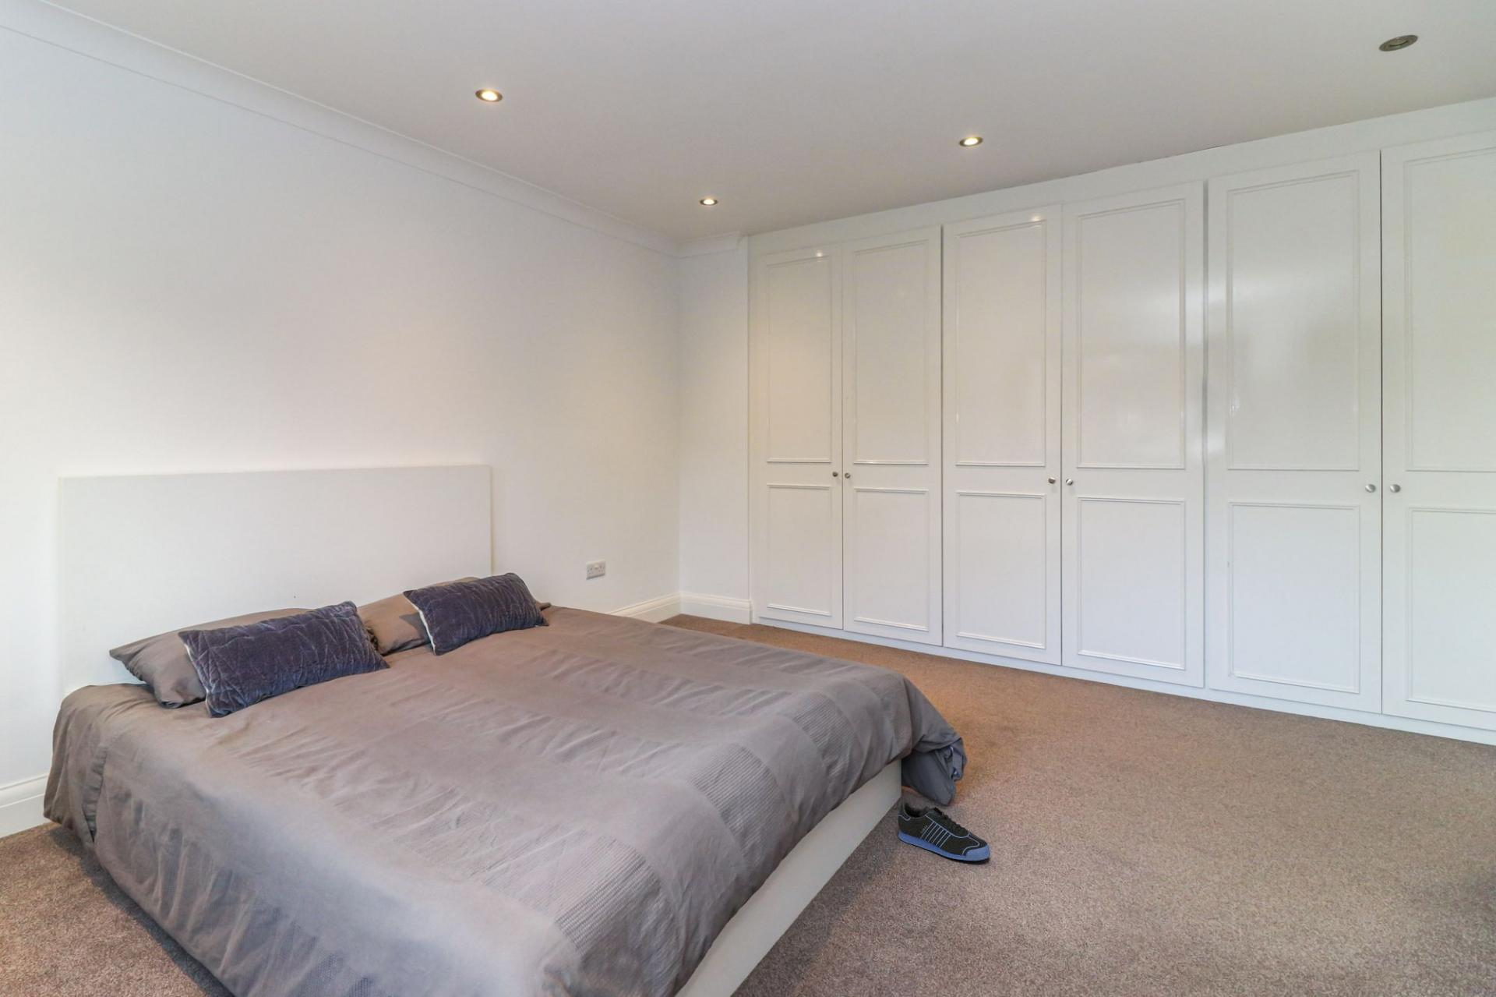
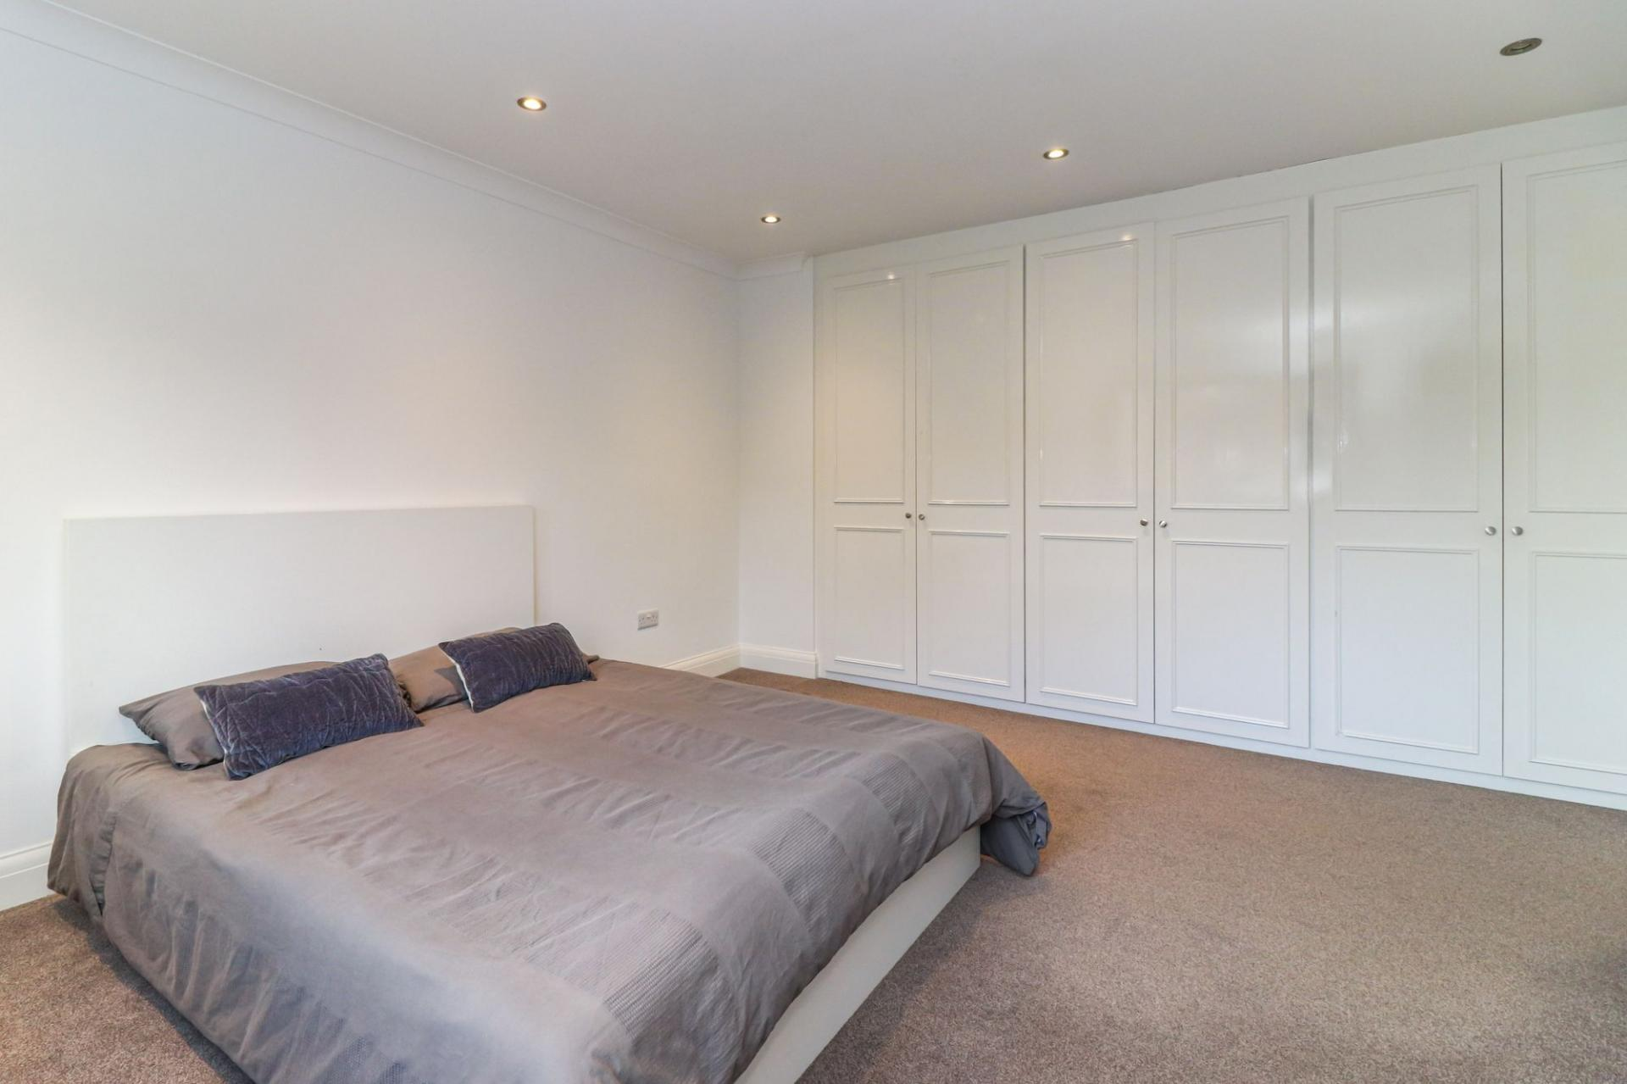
- sneaker [896,800,991,861]
